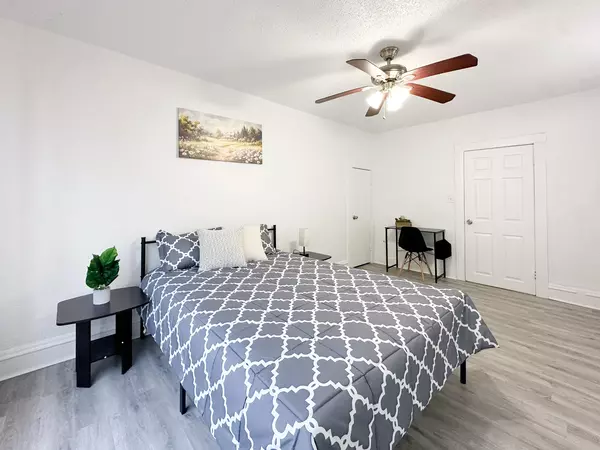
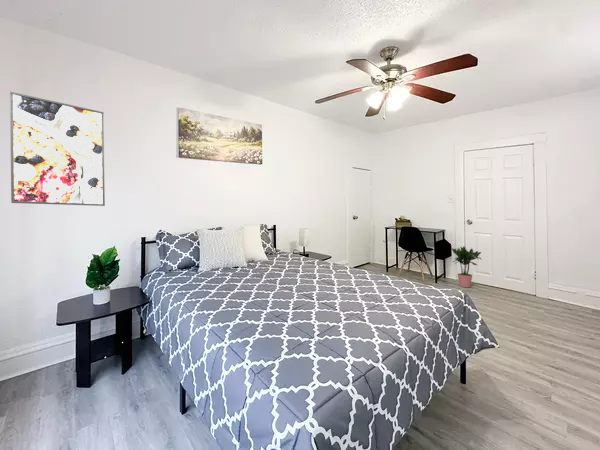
+ potted plant [451,246,482,288]
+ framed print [9,91,106,207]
